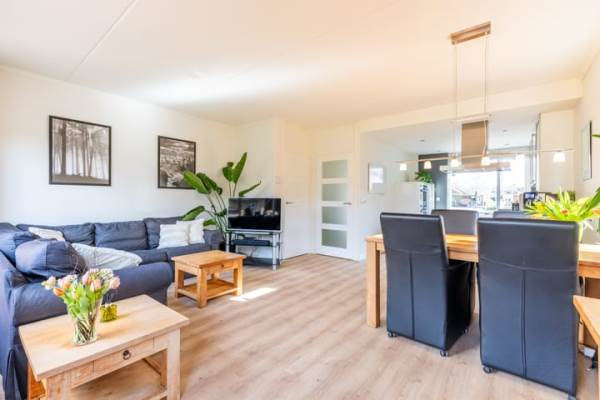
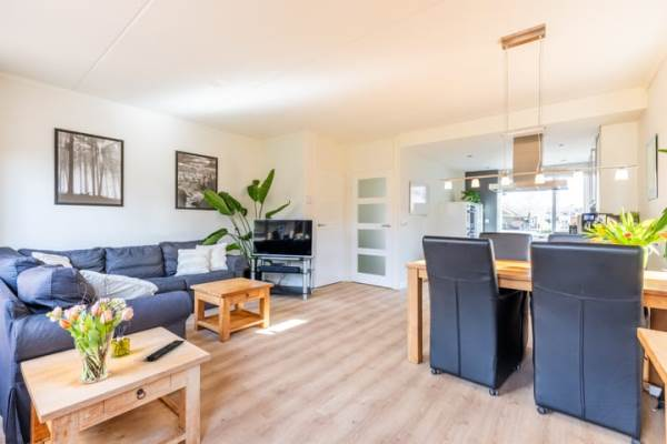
+ remote control [146,339,186,362]
